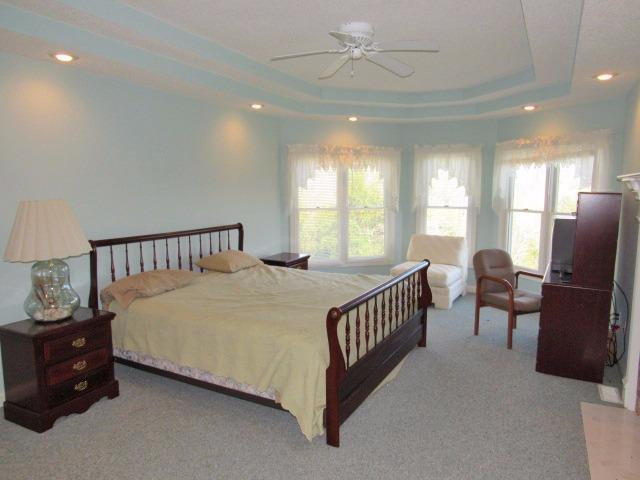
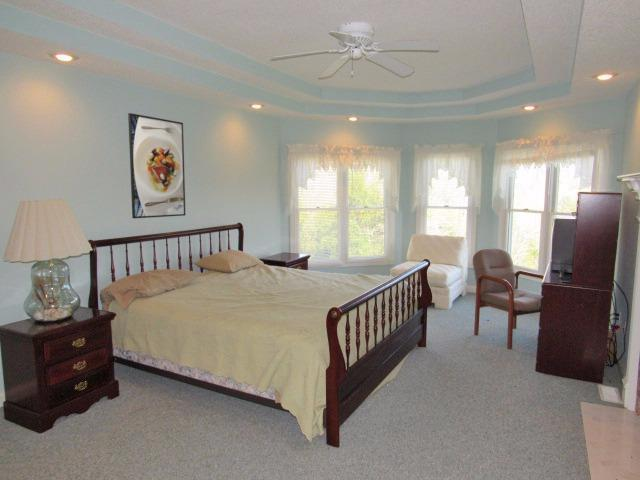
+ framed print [127,112,186,219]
